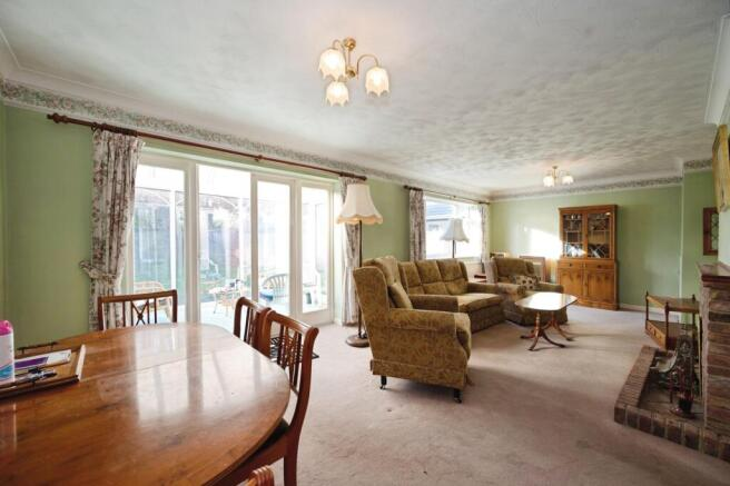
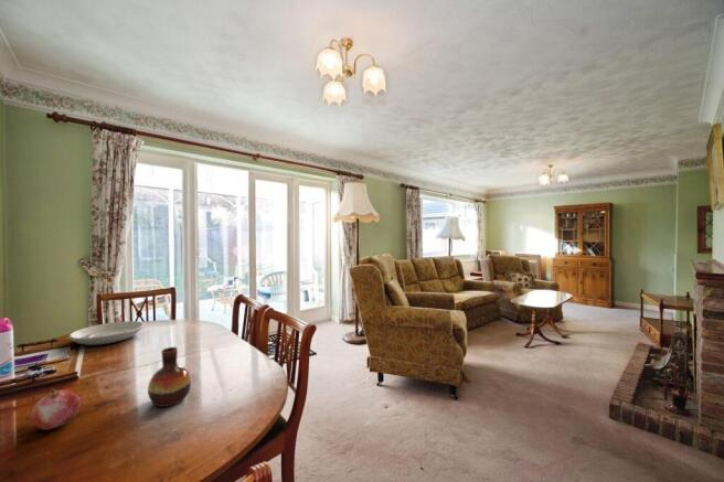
+ fruit [29,387,82,431]
+ plate [67,320,145,346]
+ vase [147,346,192,408]
